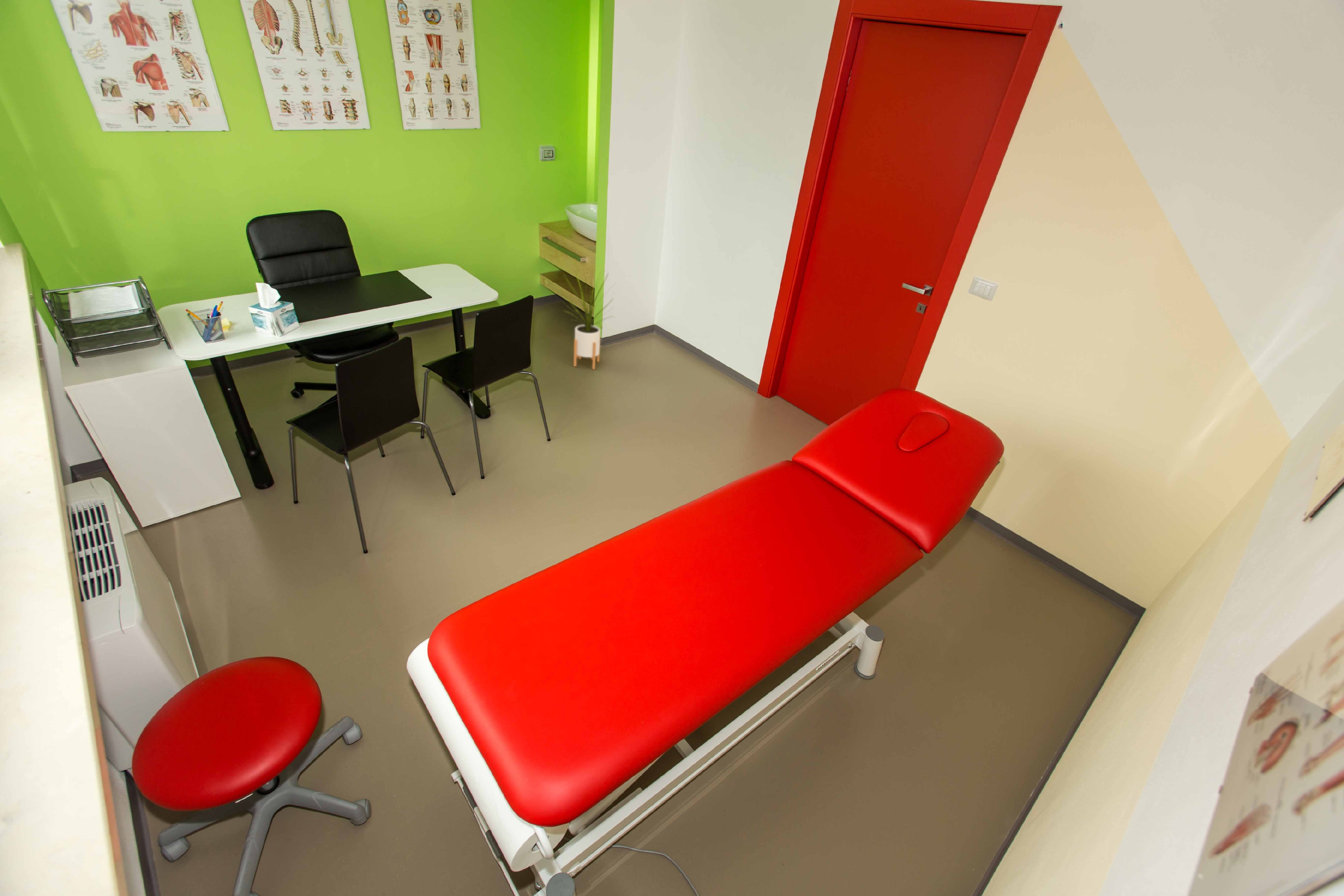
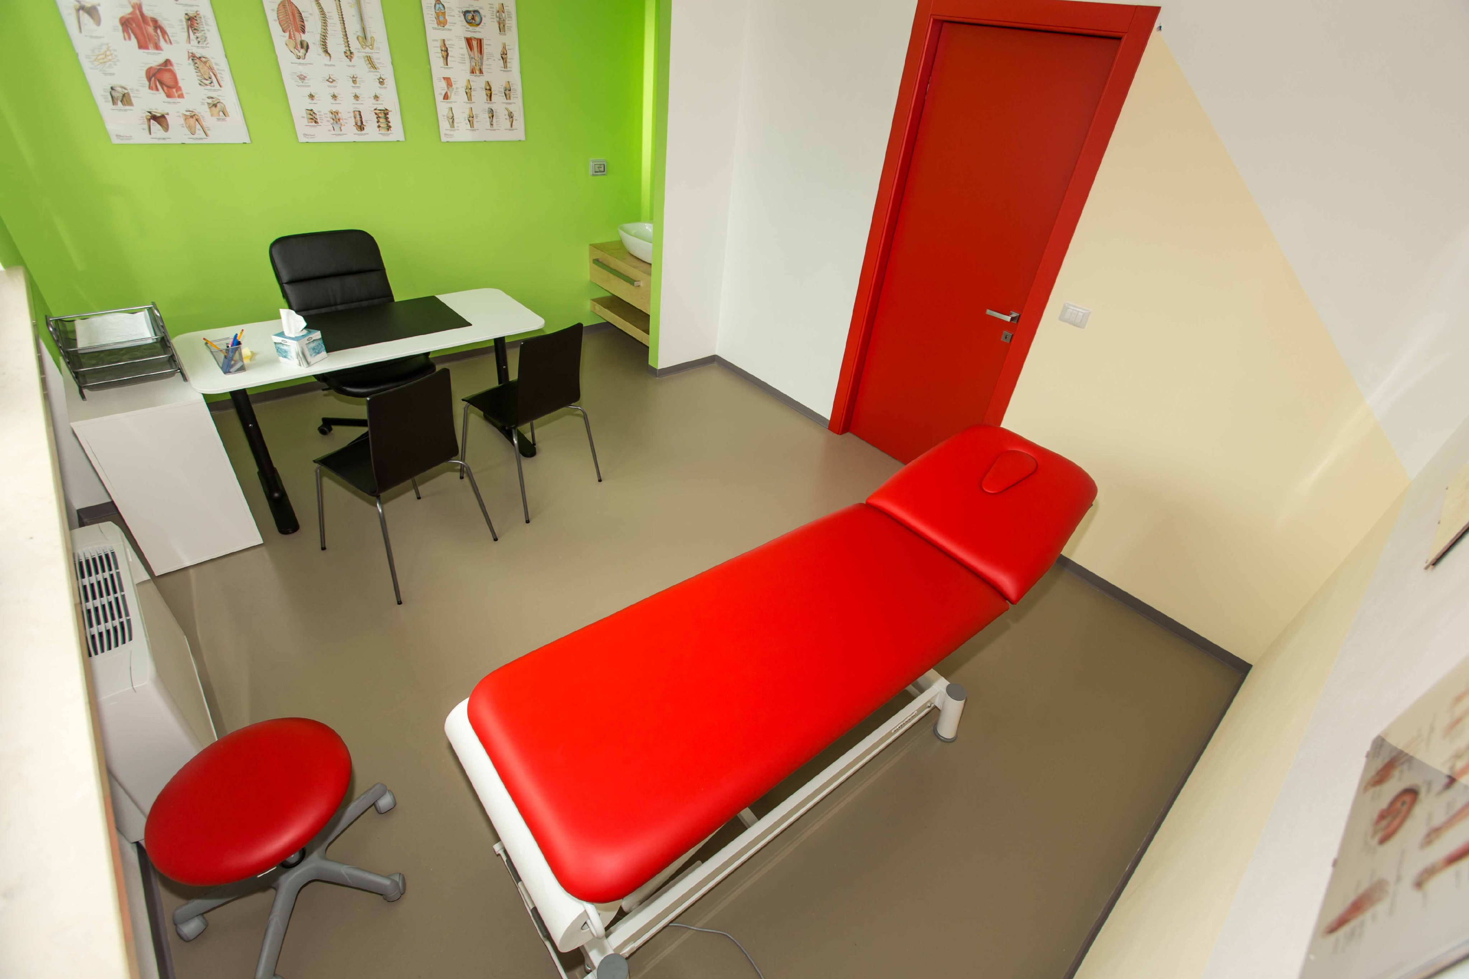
- house plant [563,264,616,370]
